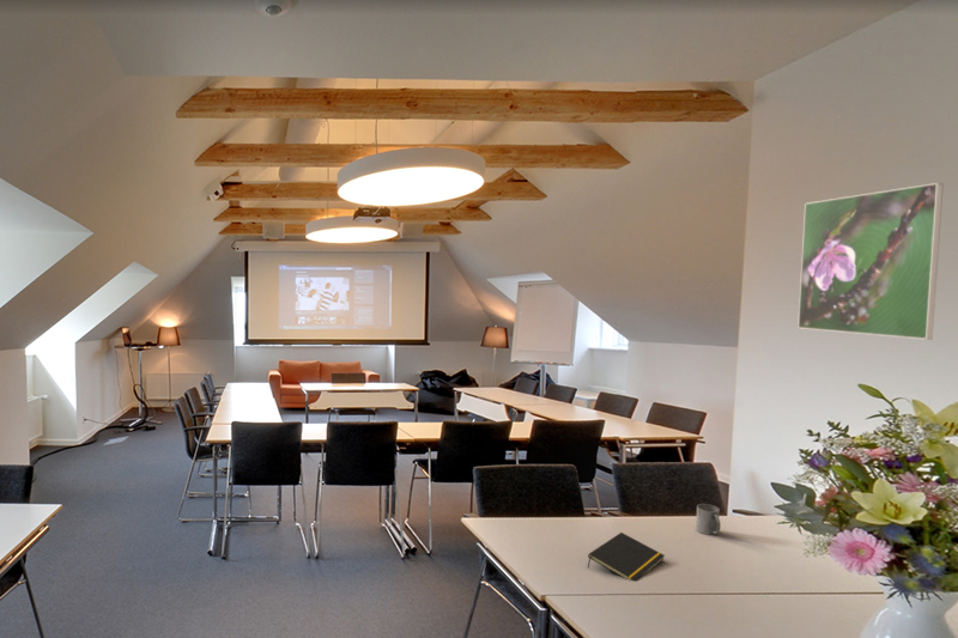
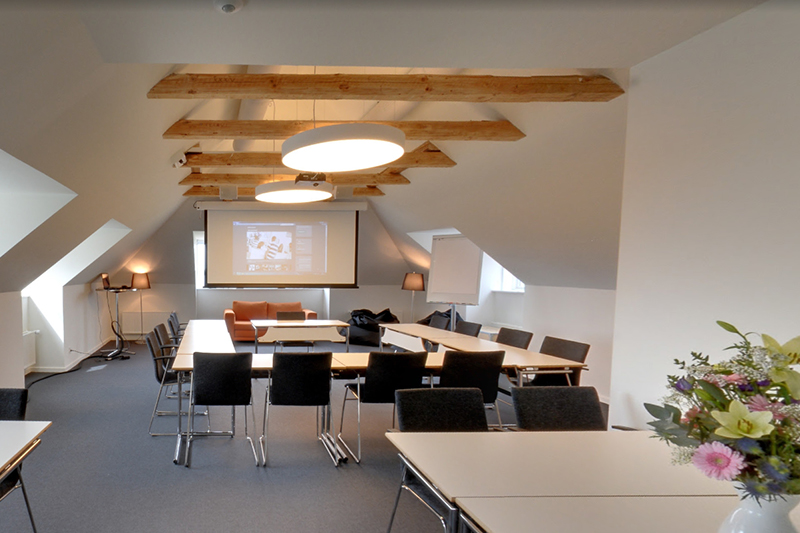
- notepad [587,531,666,582]
- mug [695,503,722,536]
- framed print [796,182,945,341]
